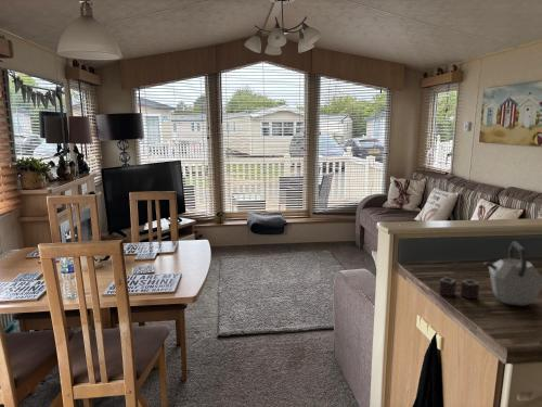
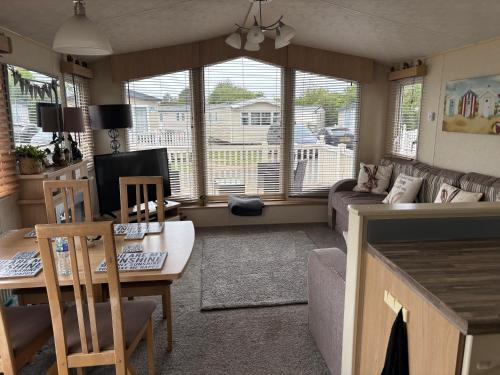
- kettle [438,240,542,307]
